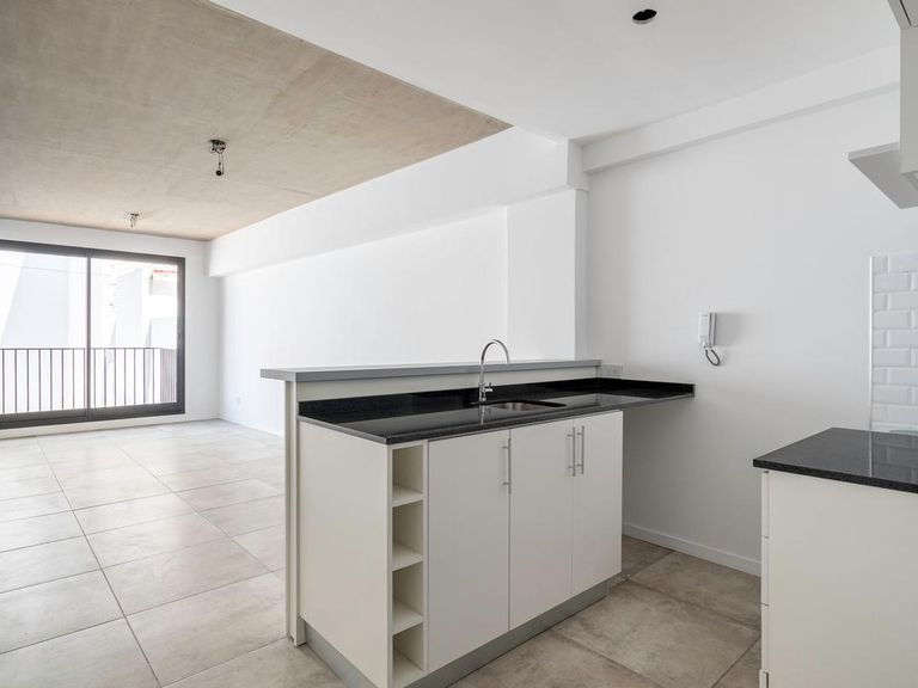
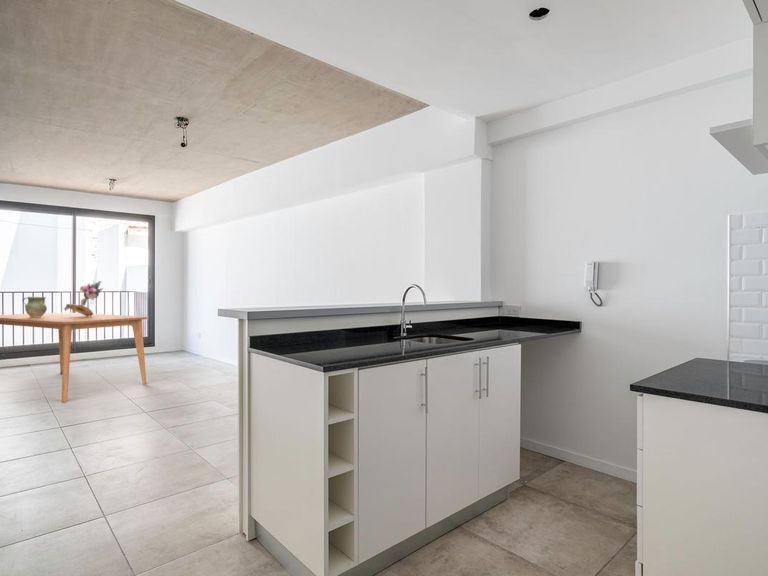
+ ceramic jug [22,296,48,317]
+ dining table [0,311,150,403]
+ bouquet [63,280,104,316]
